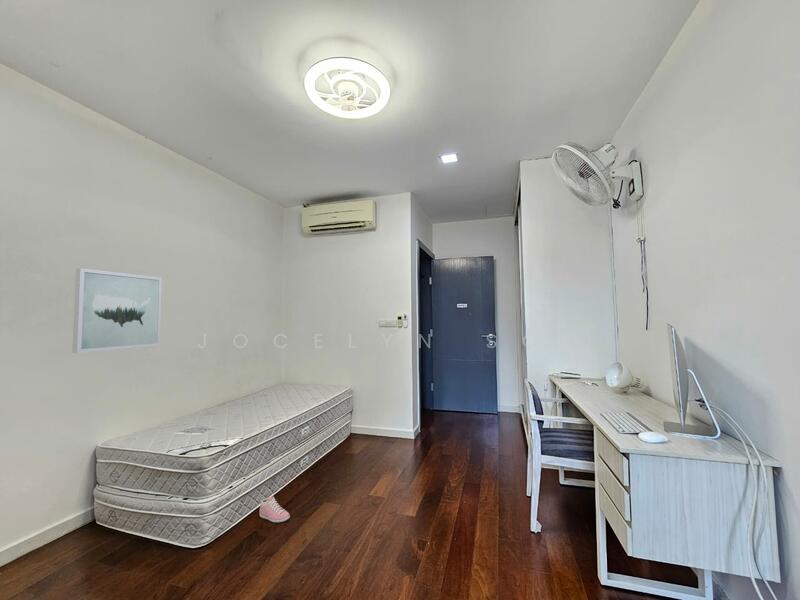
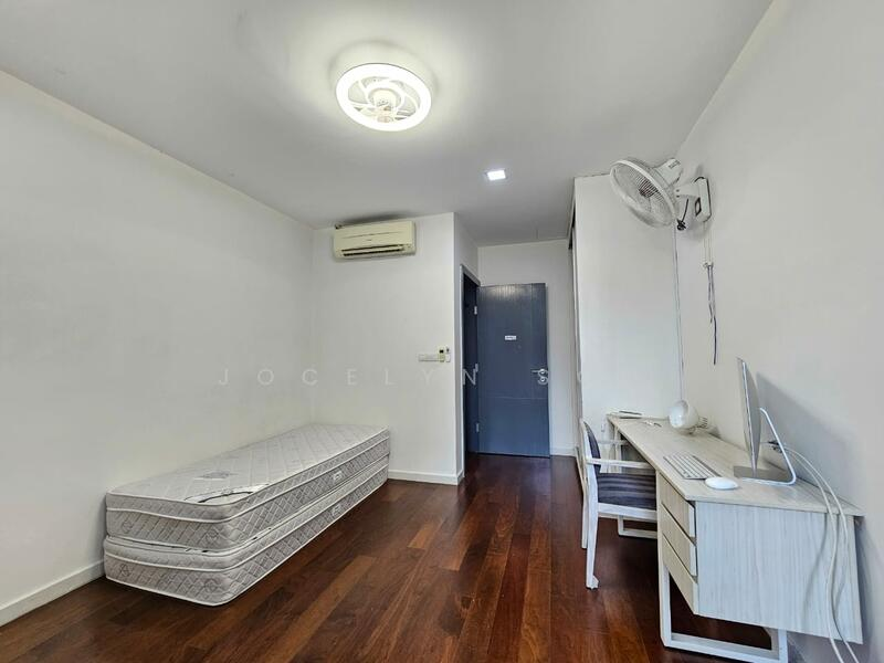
- sneaker [259,495,291,523]
- wall art [71,267,163,354]
